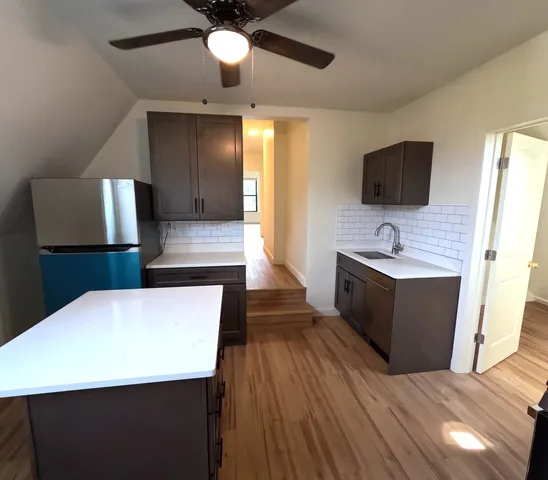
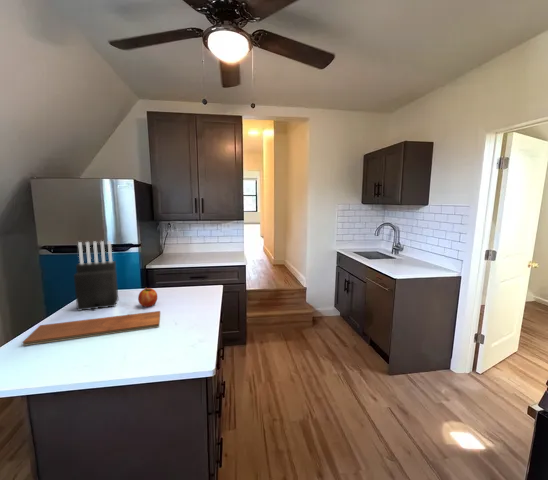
+ fruit [137,286,158,308]
+ knife block [73,240,119,312]
+ chopping board [22,310,161,347]
